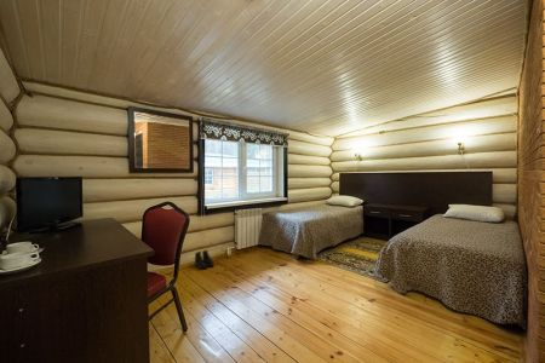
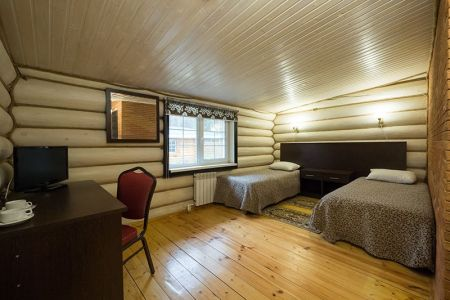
- boots [194,248,216,270]
